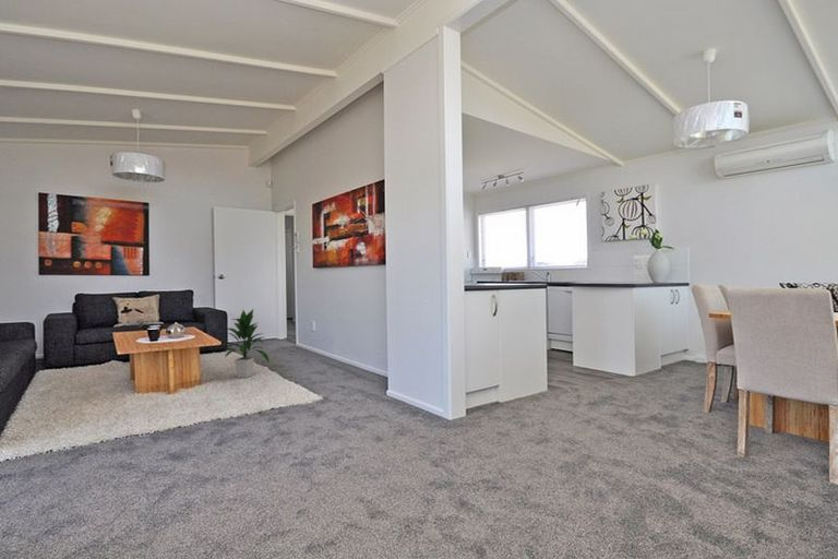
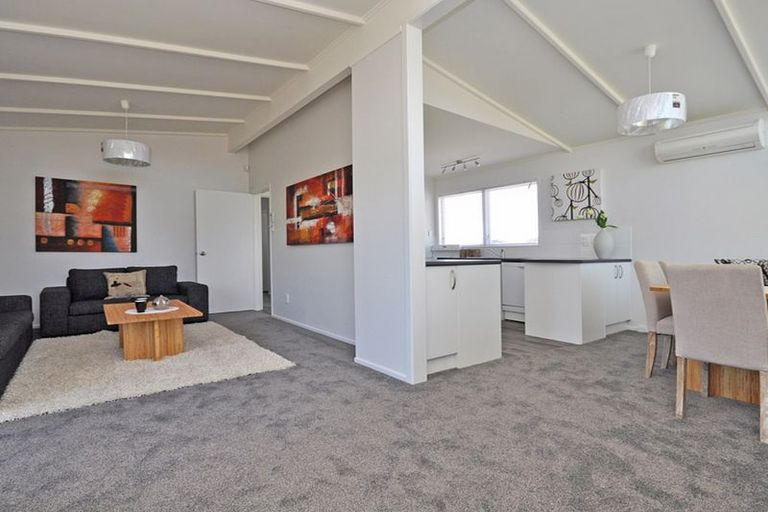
- indoor plant [217,308,271,379]
